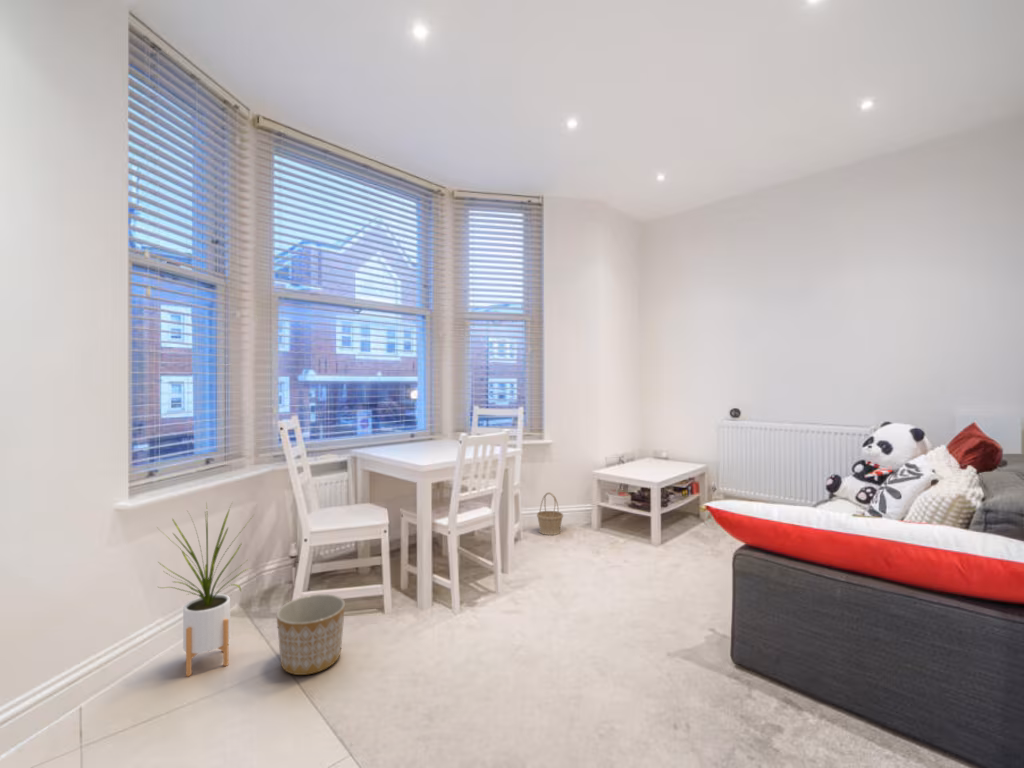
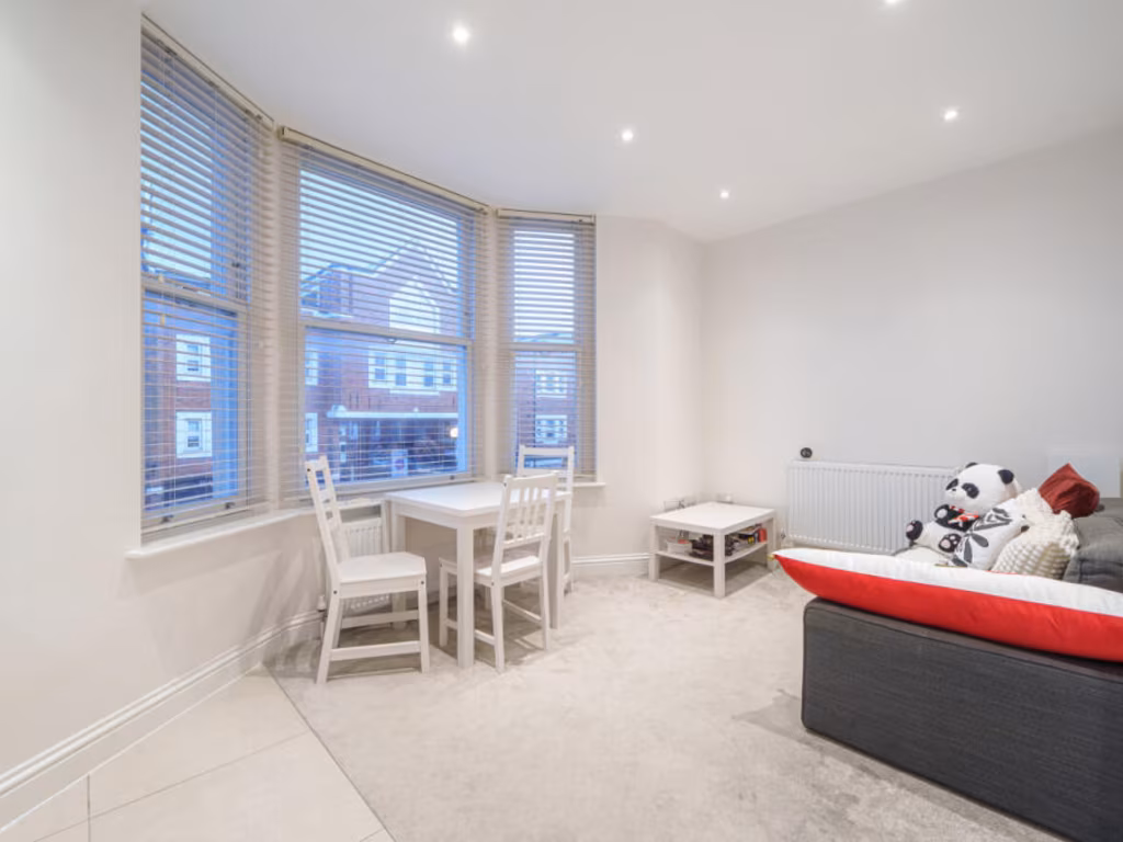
- planter [275,593,346,676]
- house plant [157,501,255,678]
- basket [536,491,564,536]
